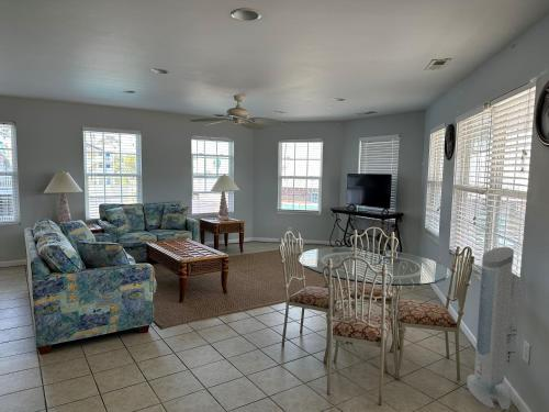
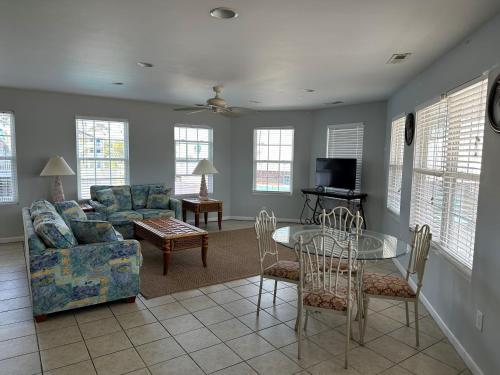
- air purifier [466,246,522,412]
